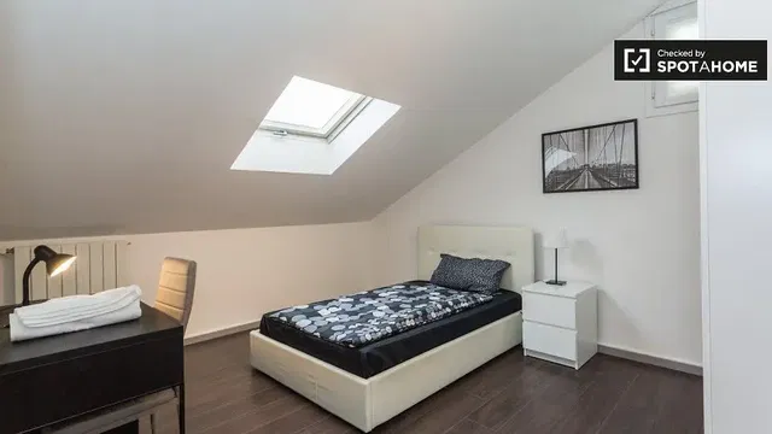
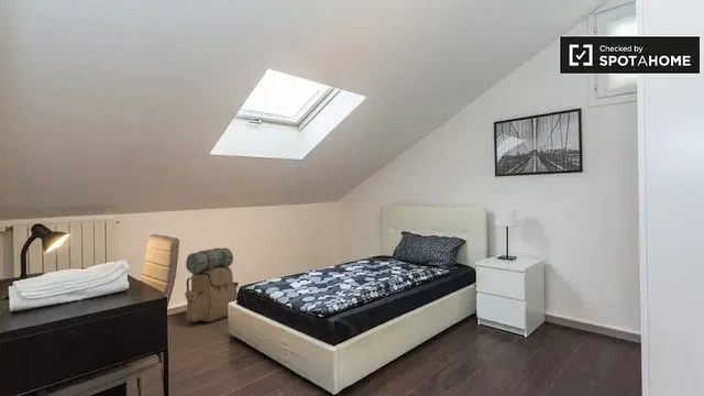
+ backpack [184,246,240,323]
